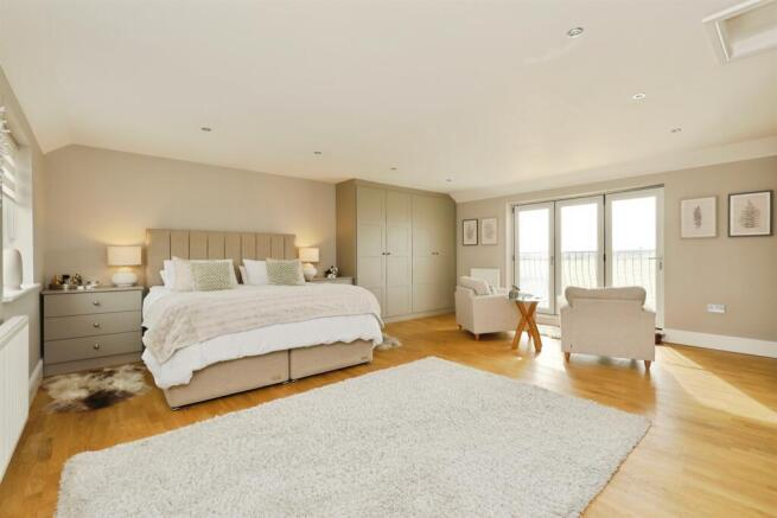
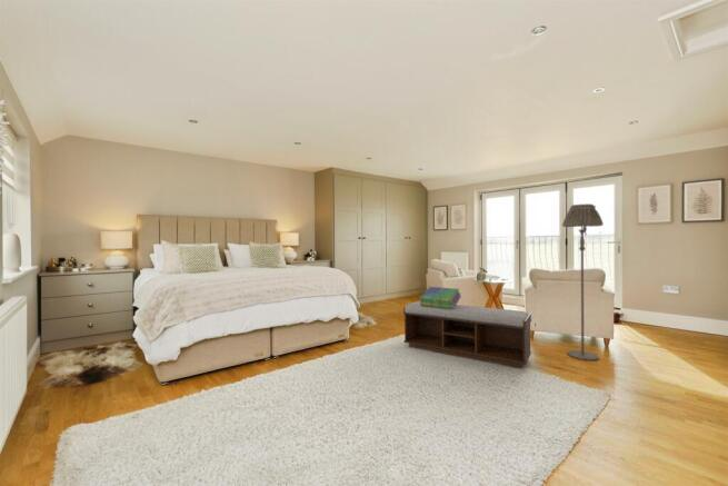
+ bench [402,300,532,369]
+ stack of books [420,286,462,309]
+ floor lamp [561,202,605,361]
